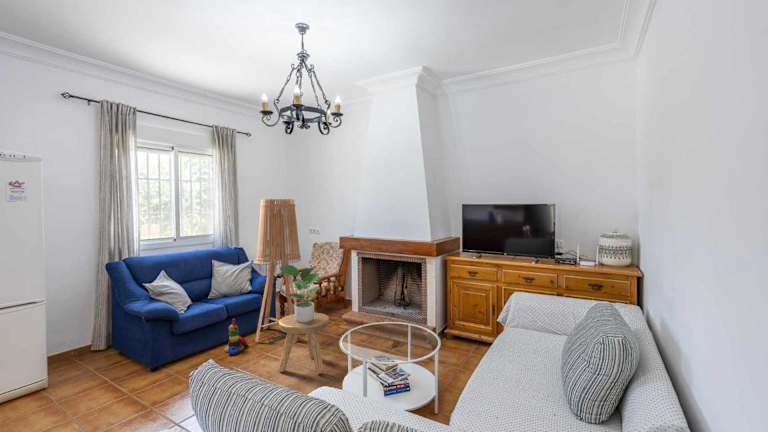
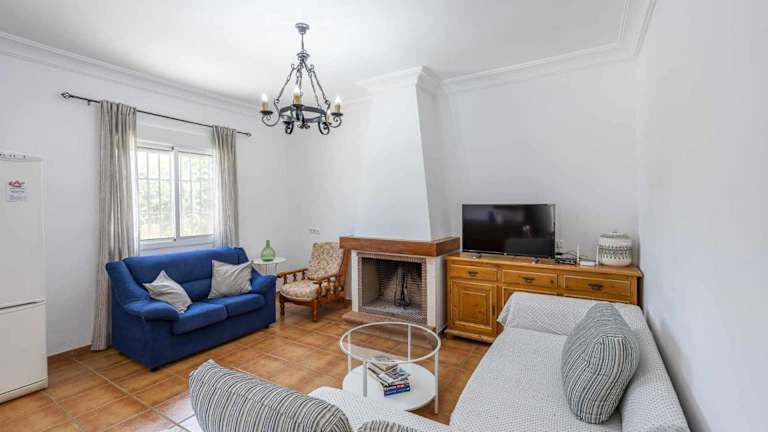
- stool [278,312,331,375]
- floor lamp [254,198,302,343]
- potted plant [279,264,321,323]
- stacking toy [223,318,248,356]
